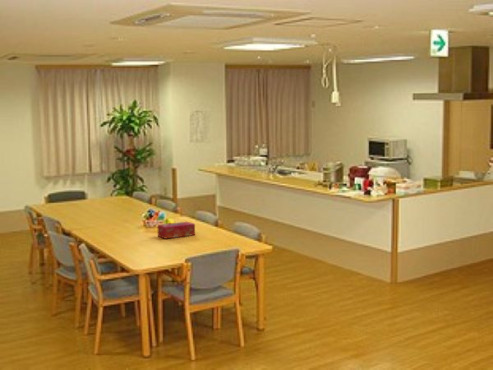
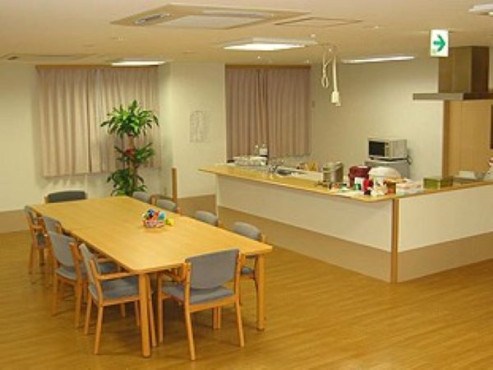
- tissue box [156,221,196,240]
